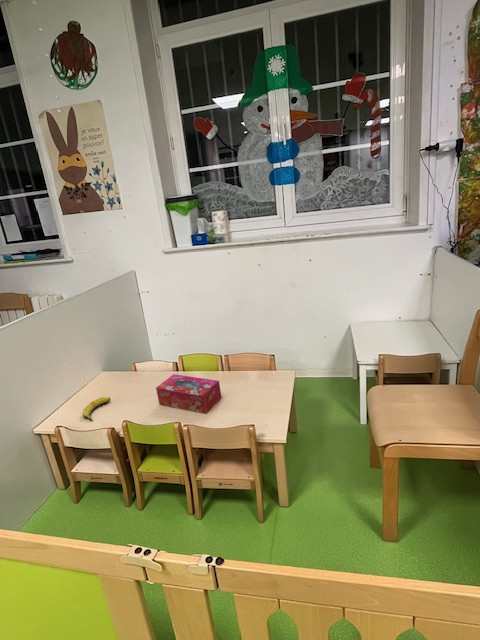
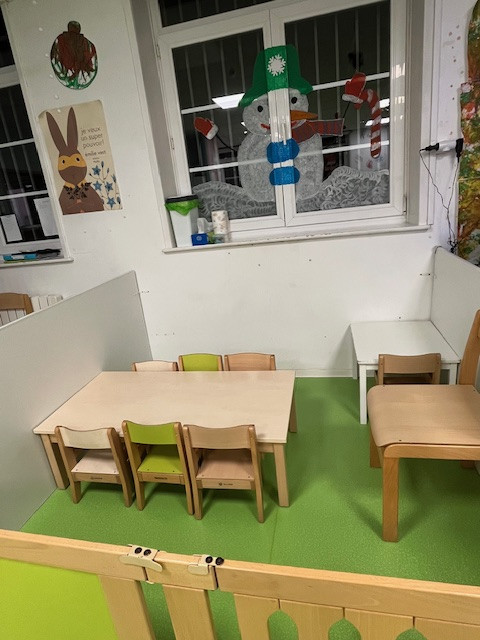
- tissue box [155,373,223,415]
- banana [82,396,111,422]
